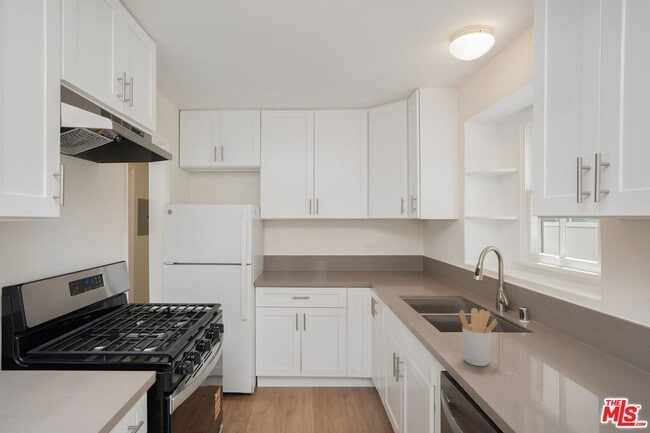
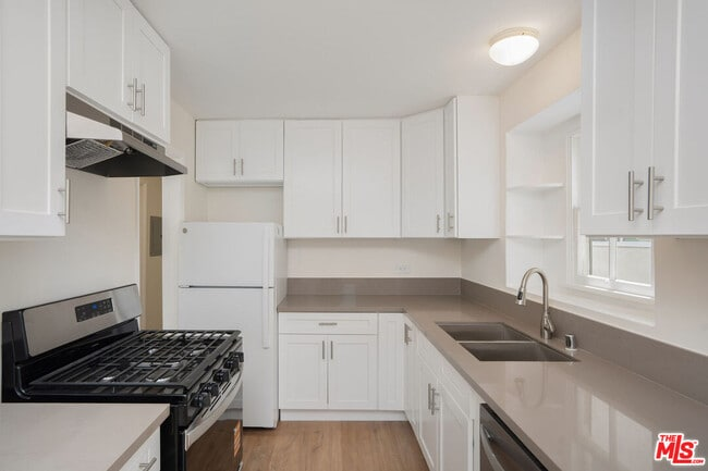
- utensil holder [458,307,498,367]
